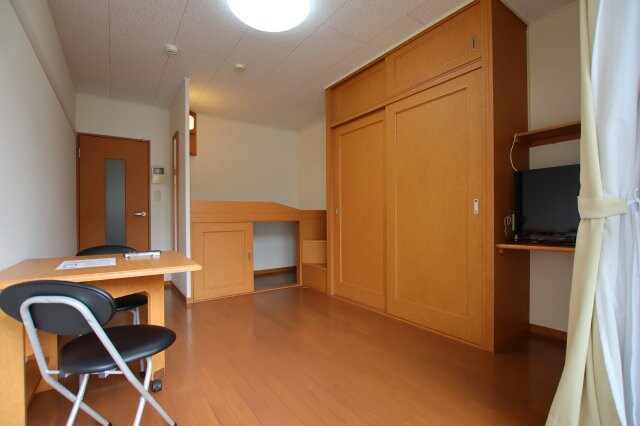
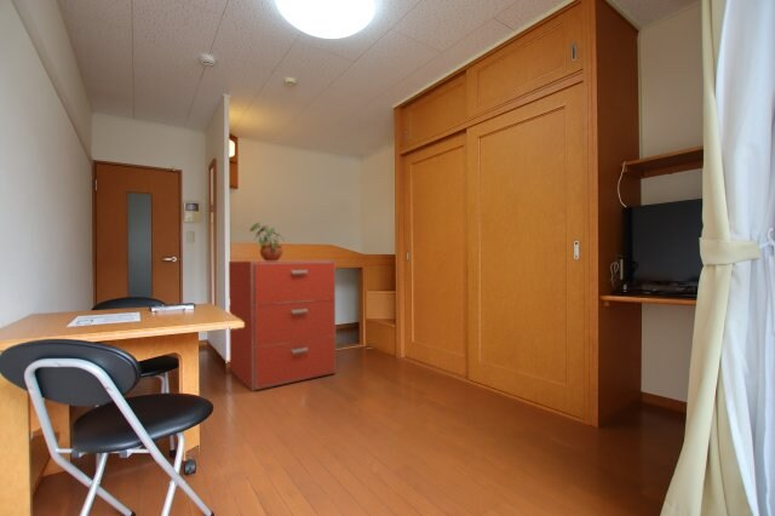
+ filing cabinet [228,259,337,392]
+ potted plant [249,222,285,260]
